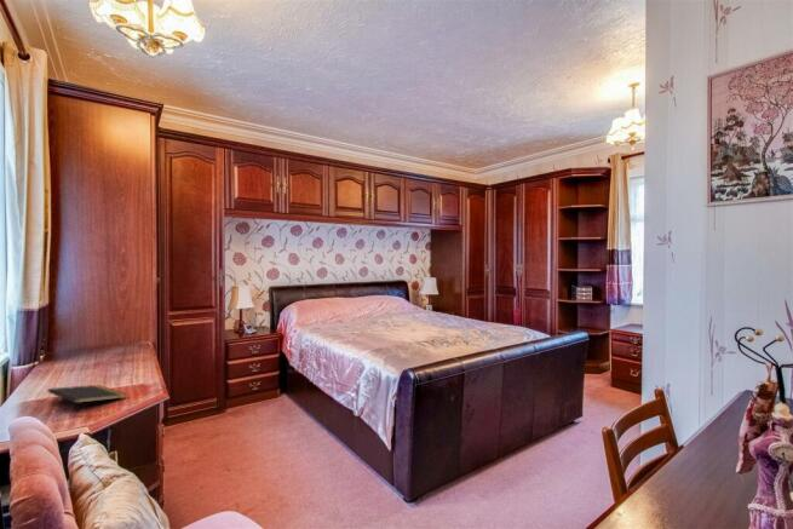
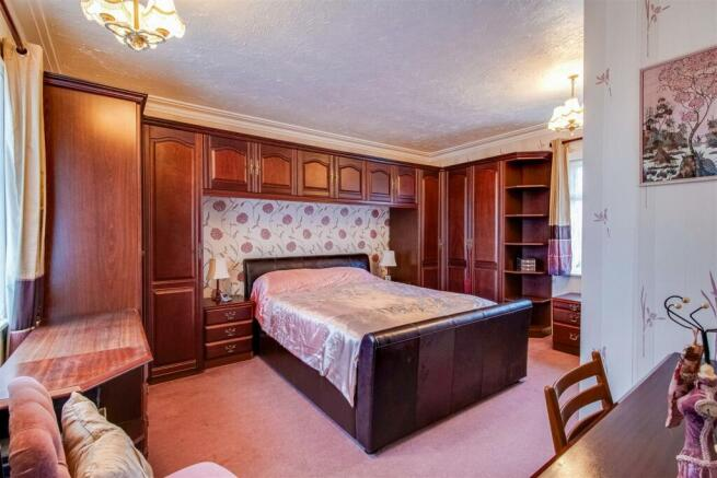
- notepad [46,384,128,414]
